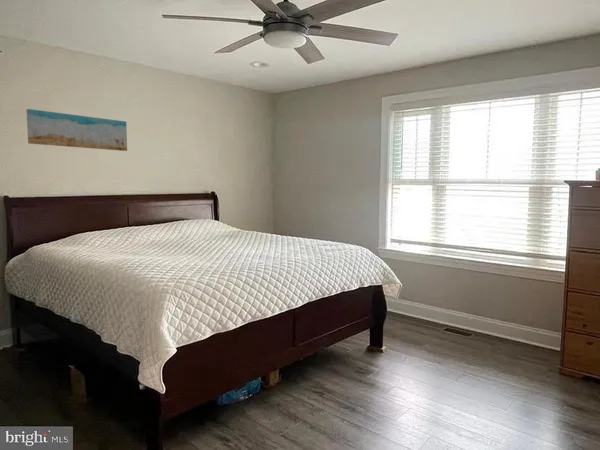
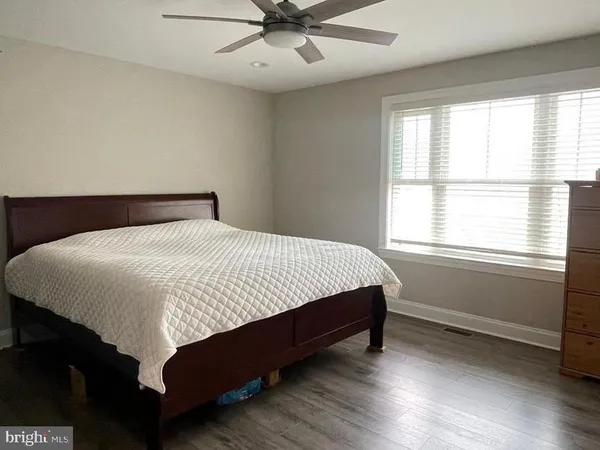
- wall art [26,108,128,152]
